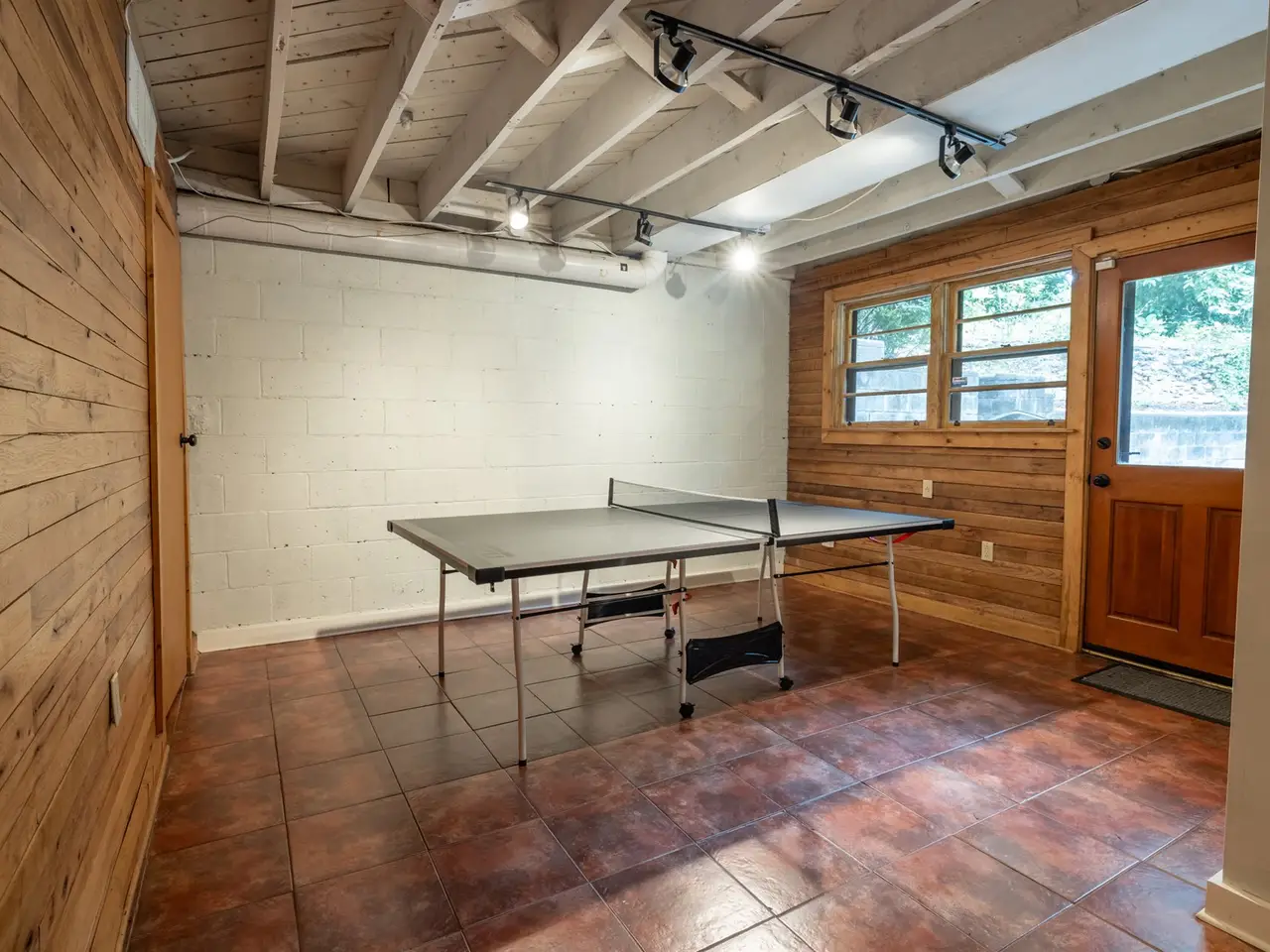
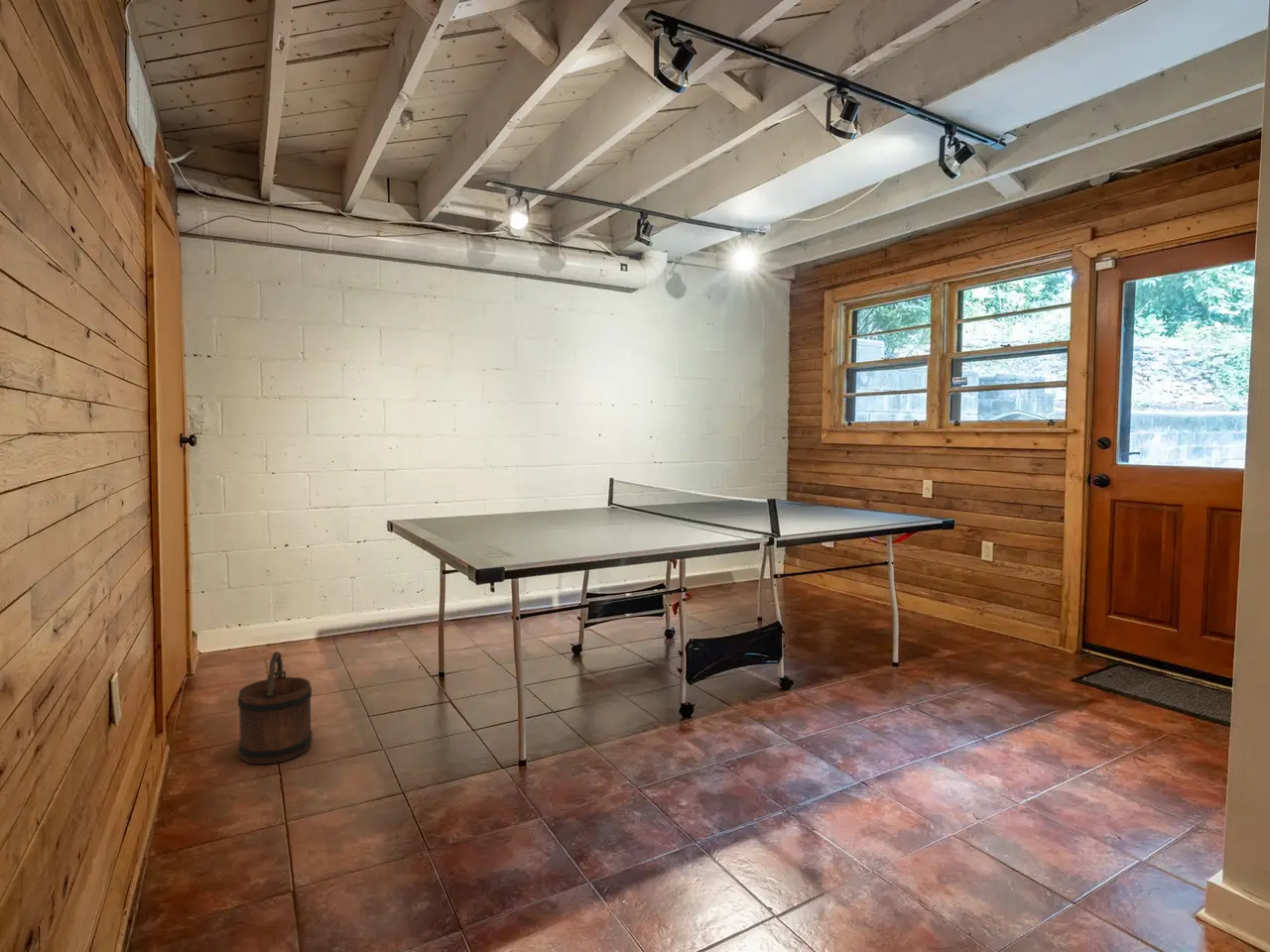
+ bucket [237,651,314,766]
